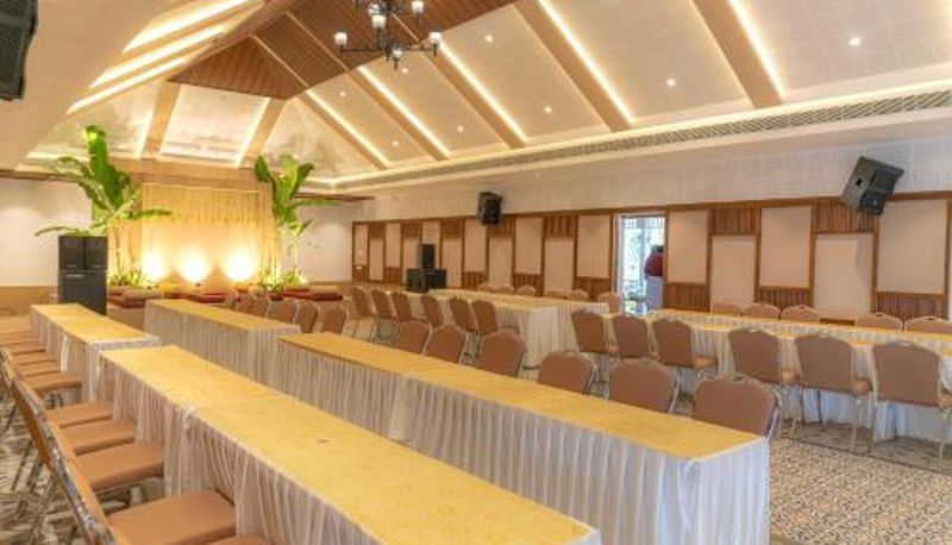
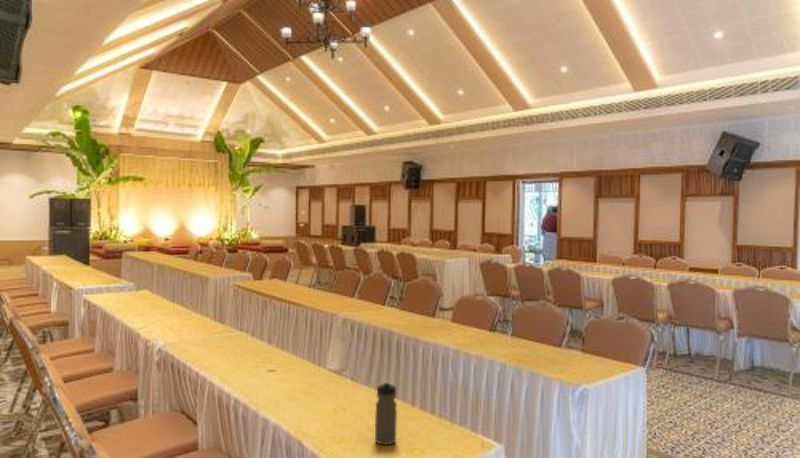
+ water bottle [374,380,398,446]
